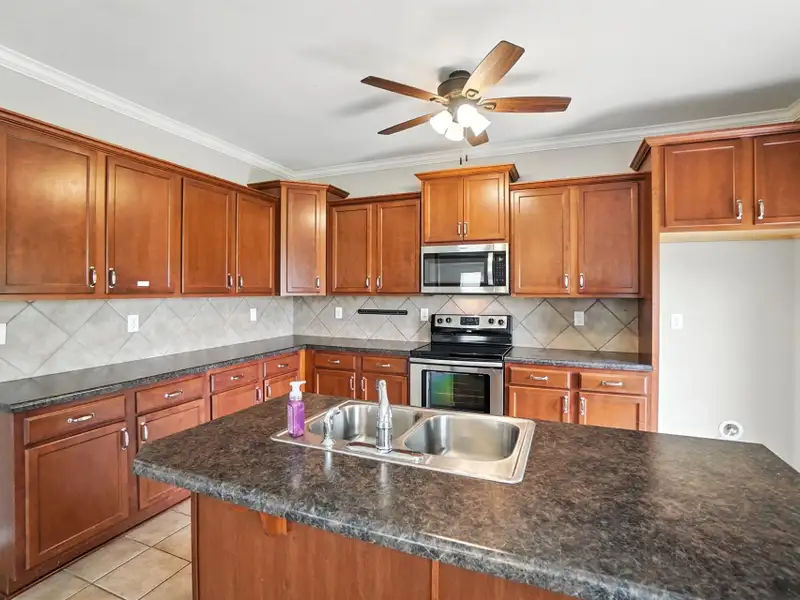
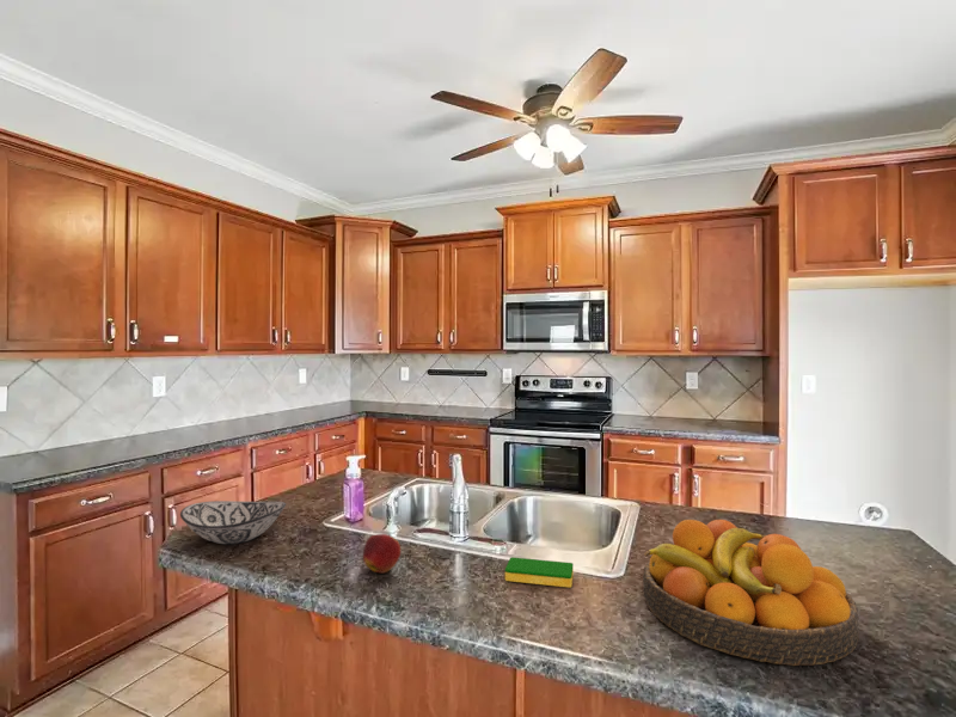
+ dish sponge [504,556,575,588]
+ apple [362,533,402,574]
+ fruit bowl [642,519,860,667]
+ decorative bowl [179,500,287,545]
